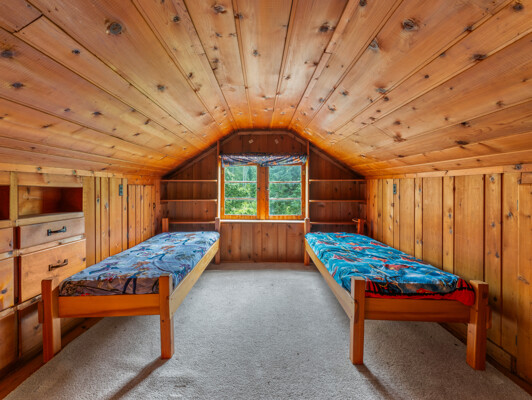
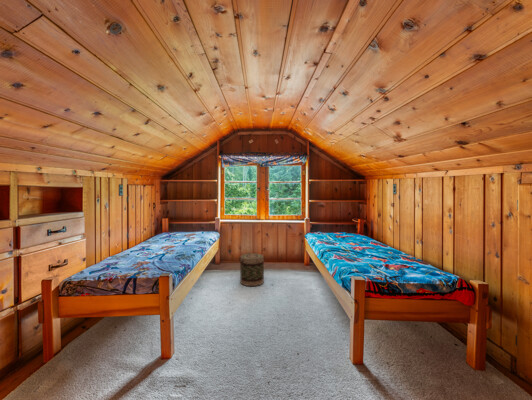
+ basket [238,253,266,287]
